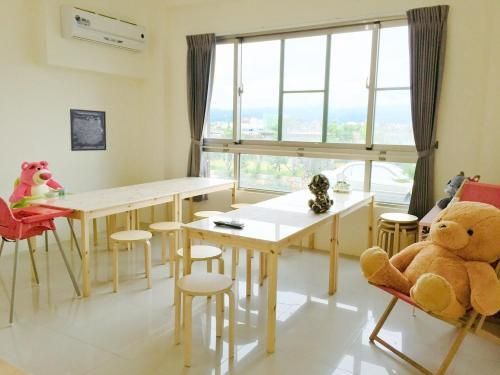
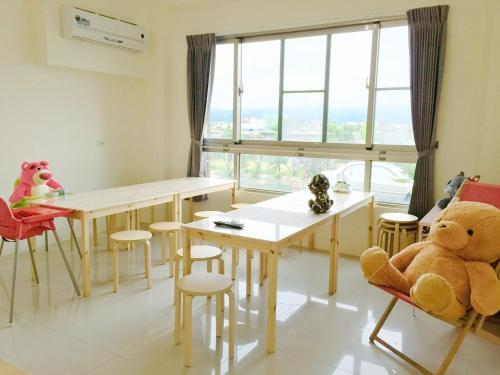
- wall art [69,108,107,152]
